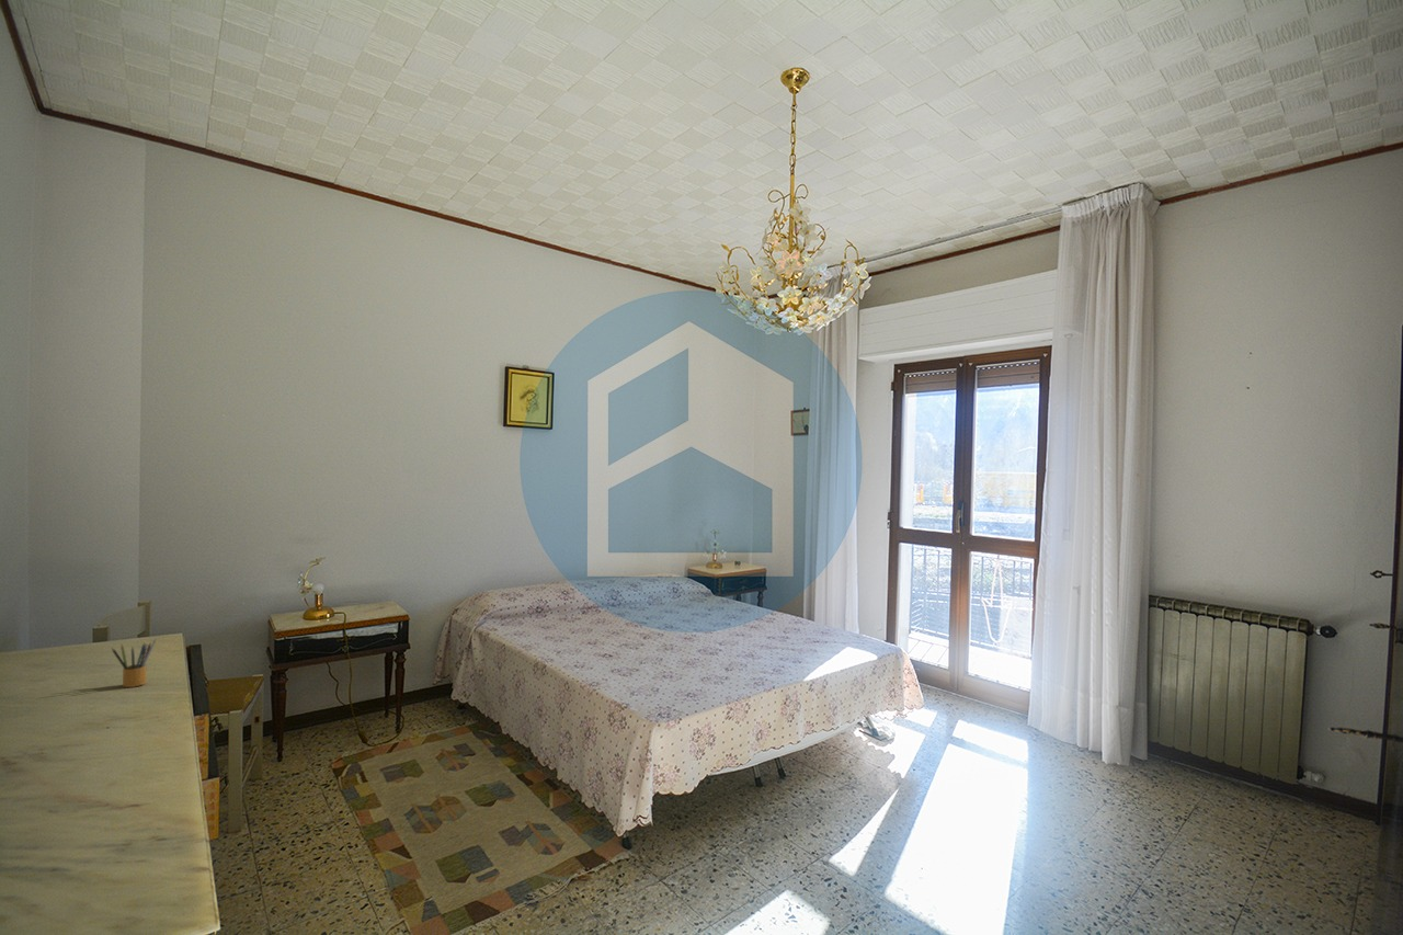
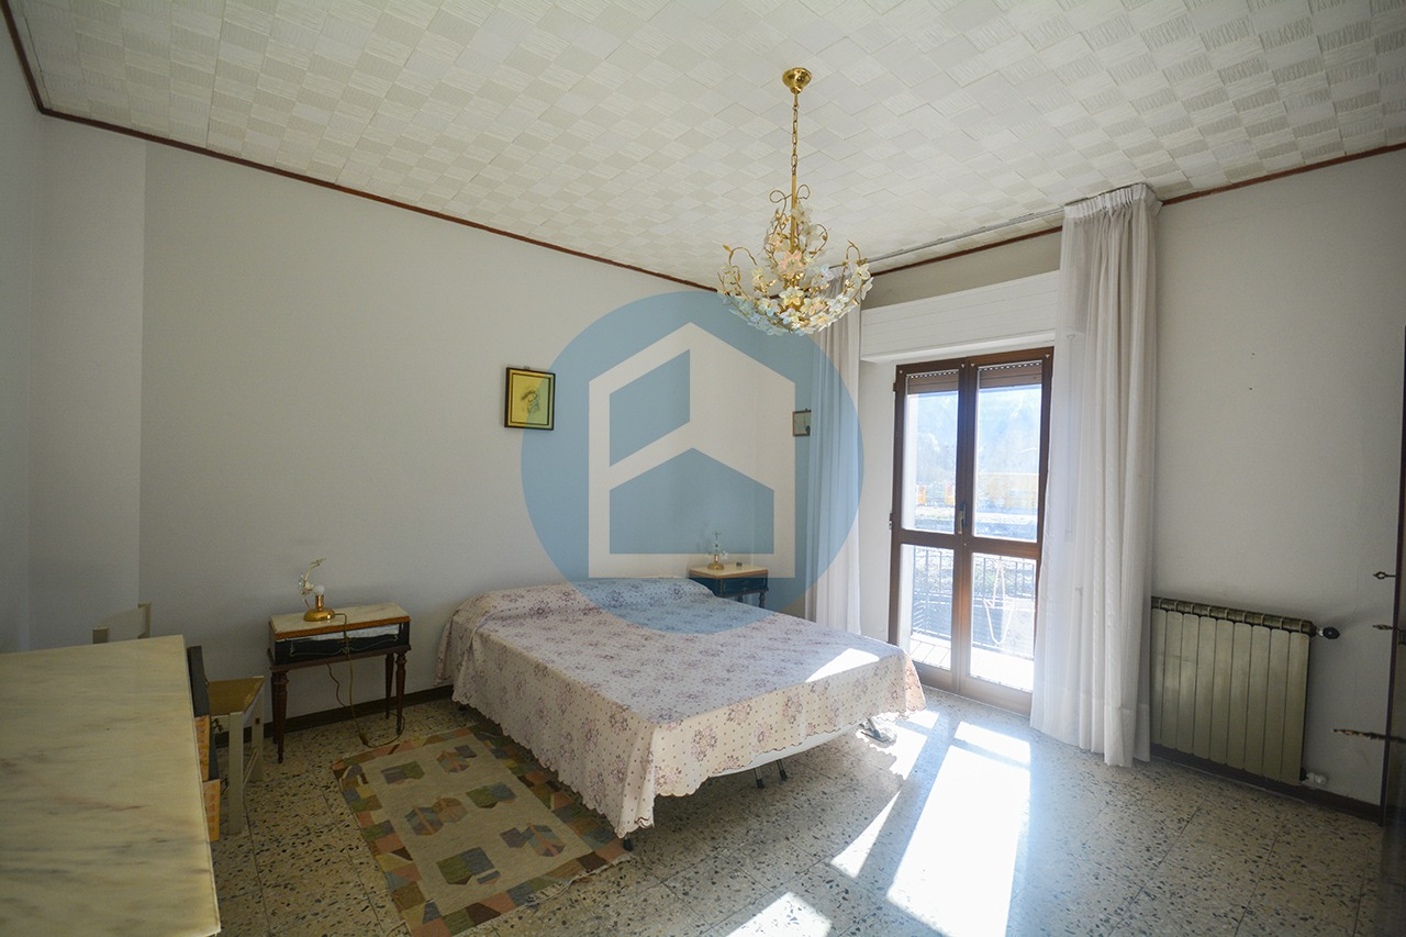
- pencil box [111,639,157,688]
